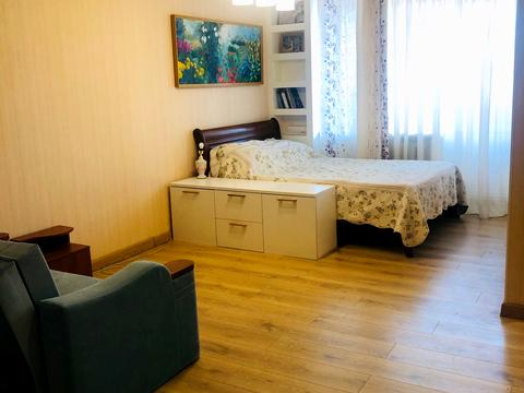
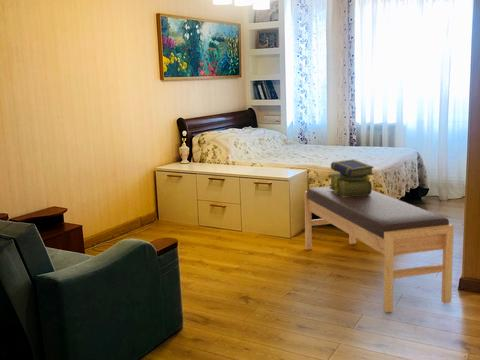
+ stack of books [329,158,375,197]
+ bench [303,185,455,313]
